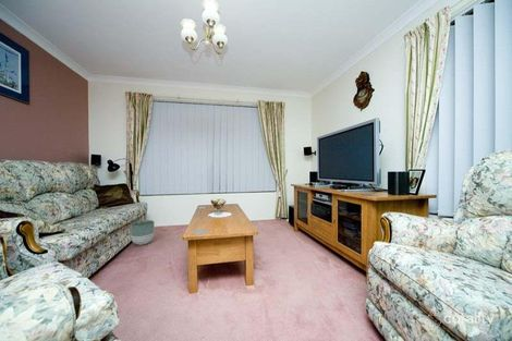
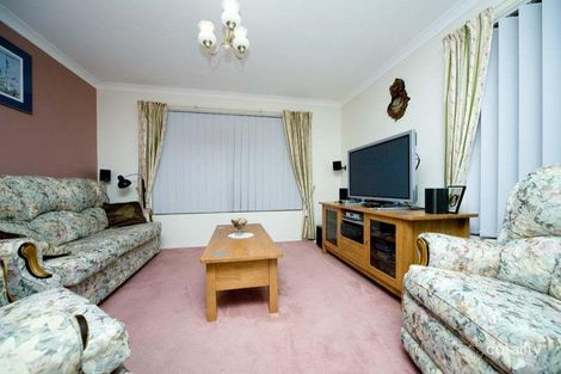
- planter [130,219,156,246]
